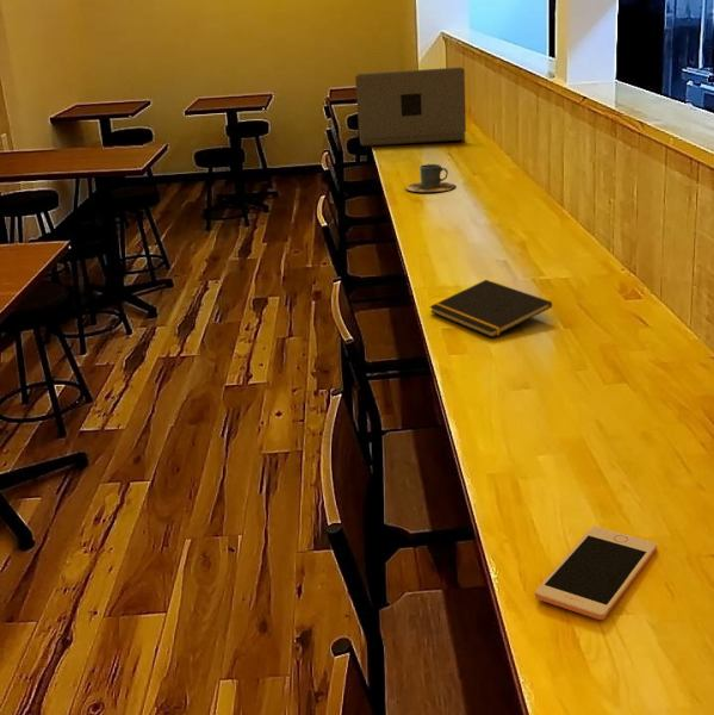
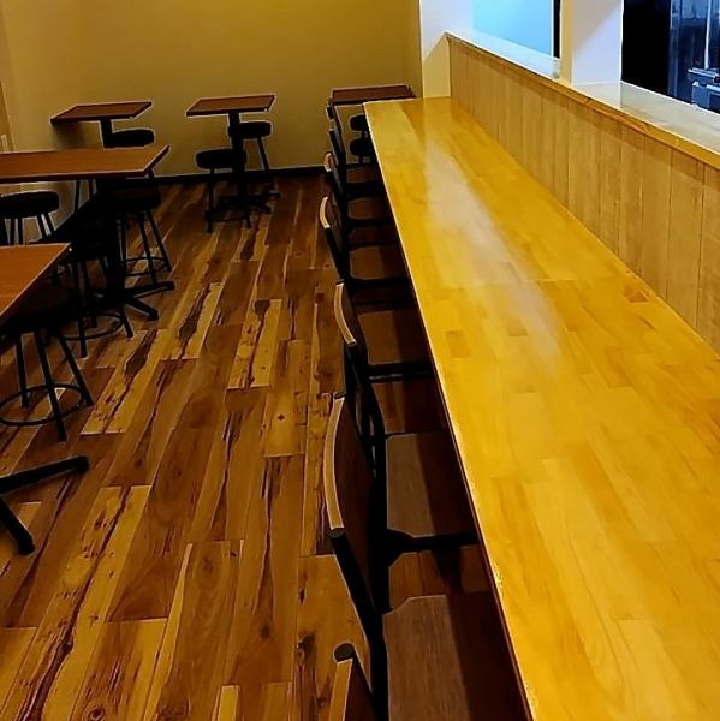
- laptop [354,67,467,148]
- cup [405,163,457,193]
- cell phone [534,526,658,621]
- notepad [429,279,553,338]
